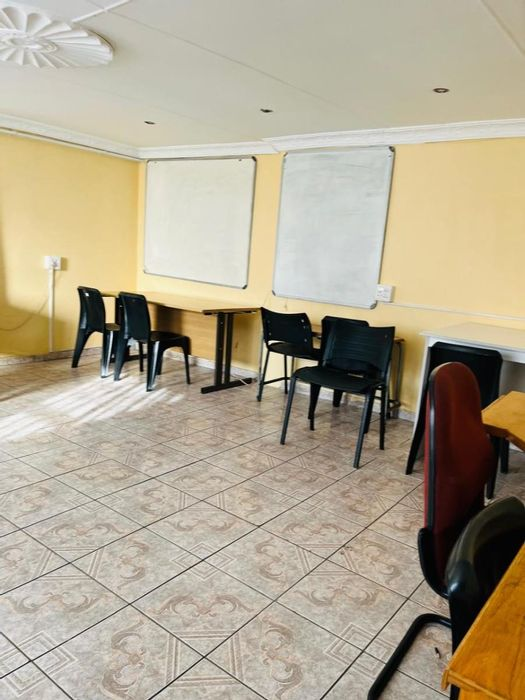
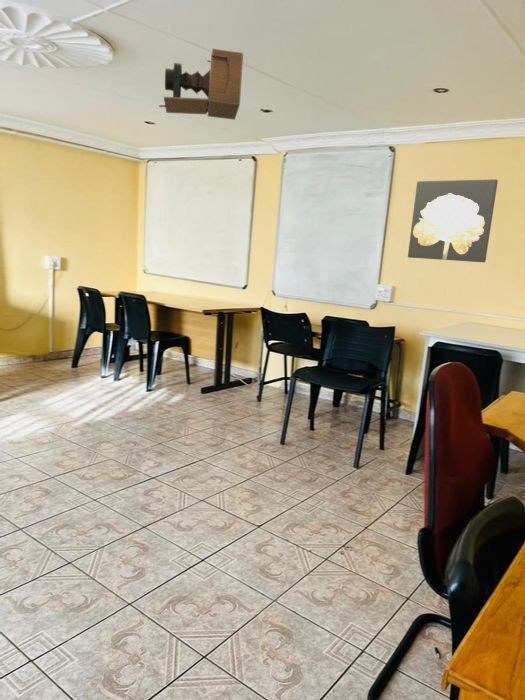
+ wall art [407,178,499,263]
+ projector [158,48,244,121]
